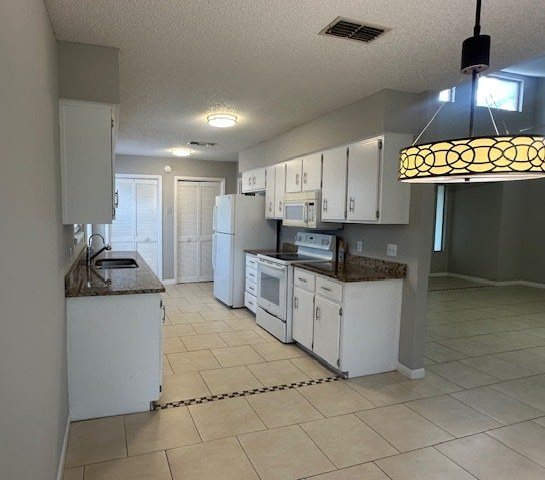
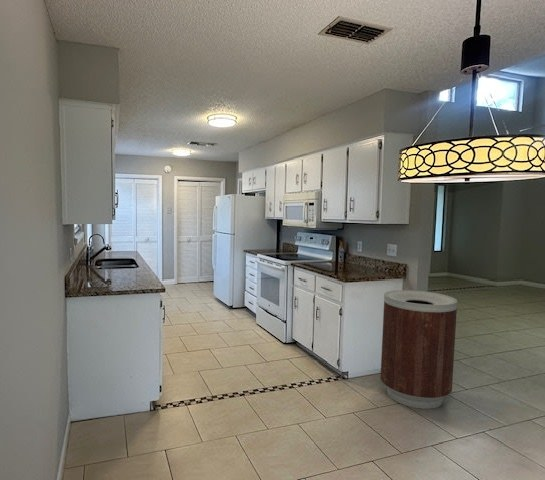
+ trash can [379,289,458,410]
